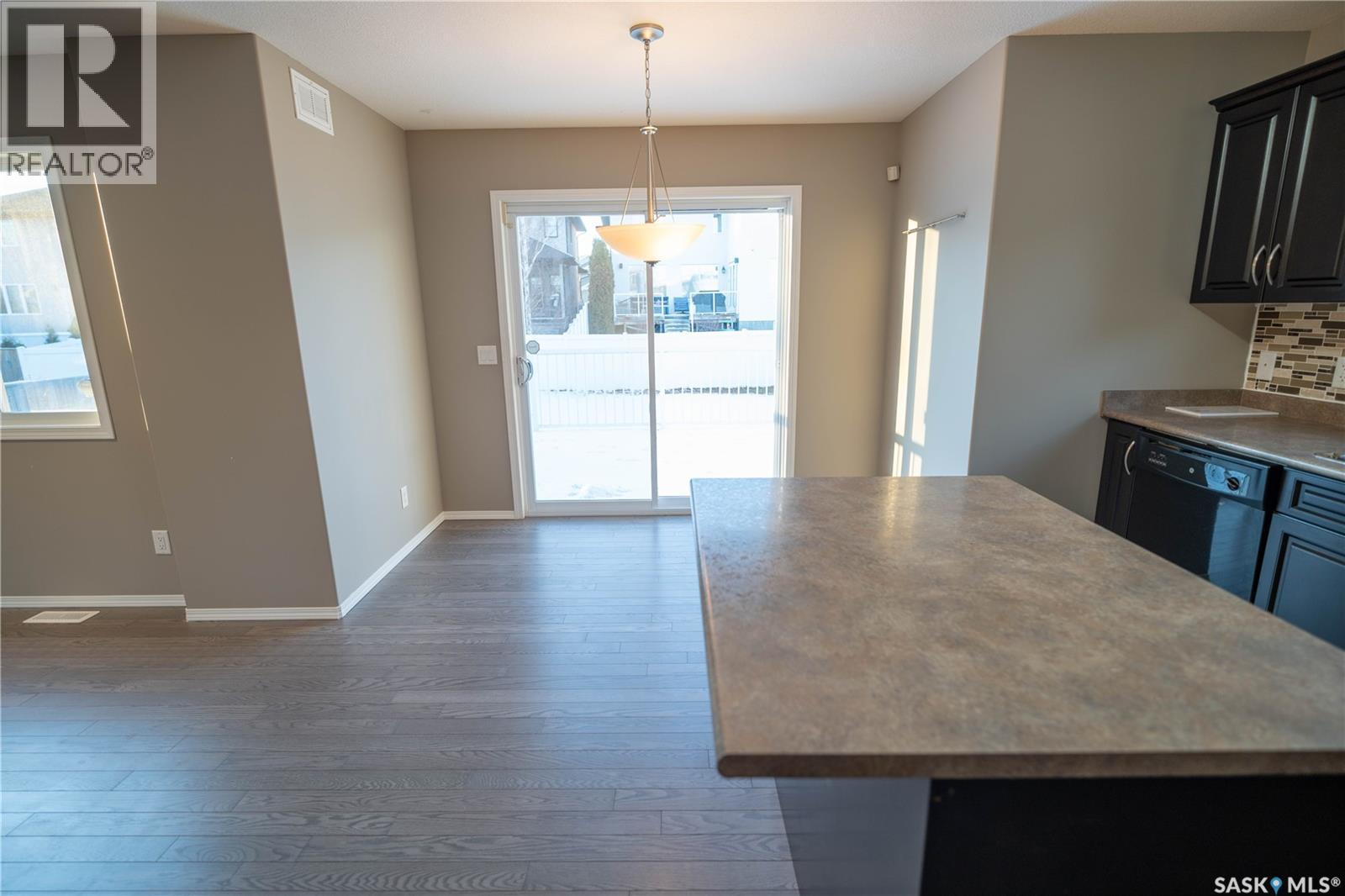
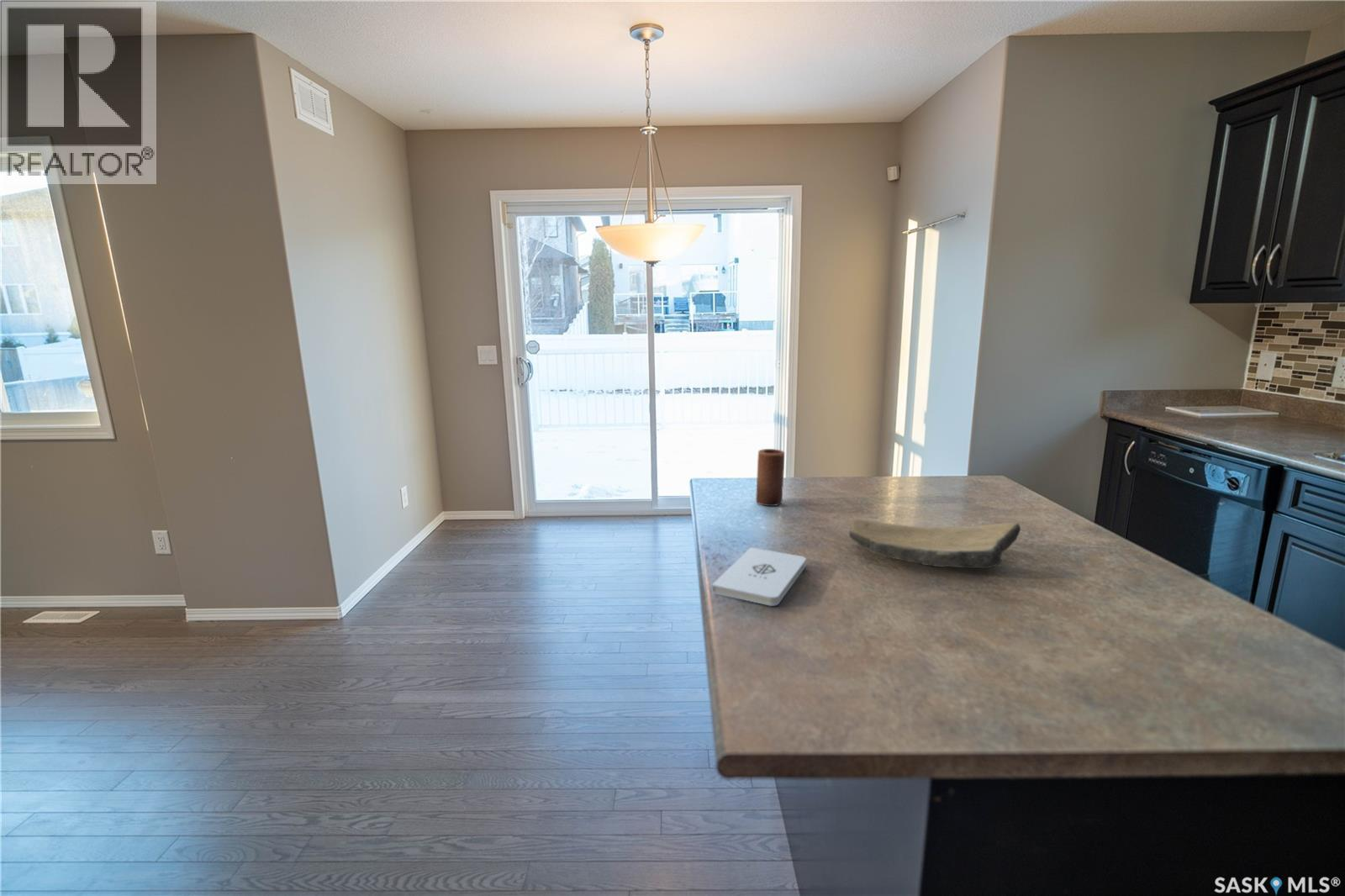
+ cutting board [848,518,1021,569]
+ candle [755,448,785,507]
+ notepad [711,546,807,607]
